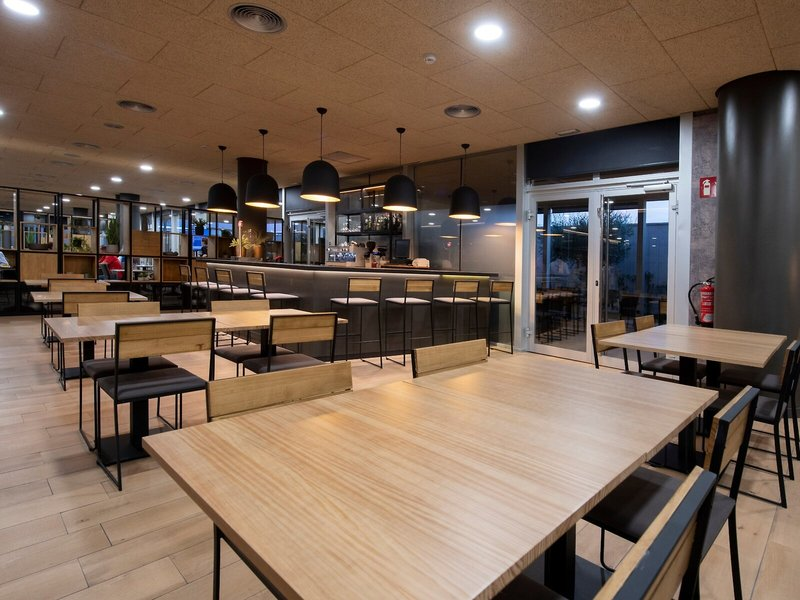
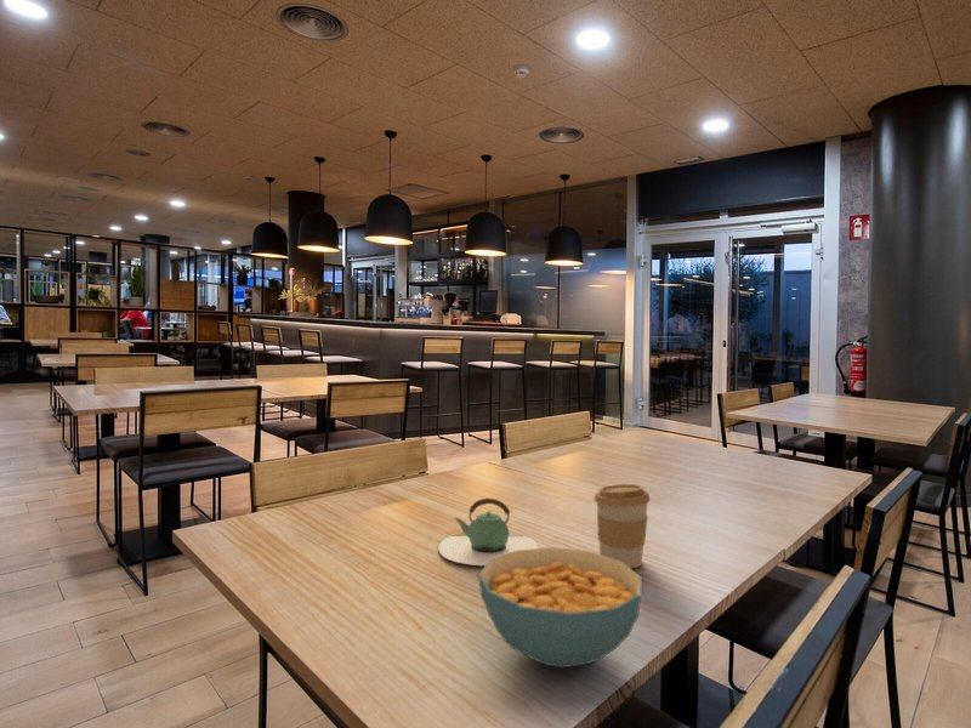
+ cereal bowl [477,546,643,669]
+ coffee cup [592,483,652,569]
+ teapot [438,497,539,567]
